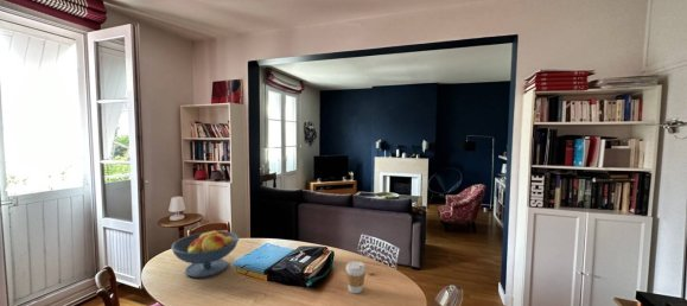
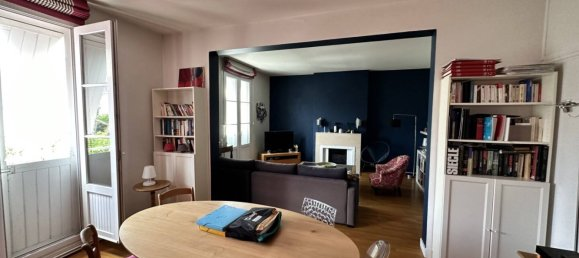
- coffee cup [345,260,367,294]
- fruit bowl [170,230,240,279]
